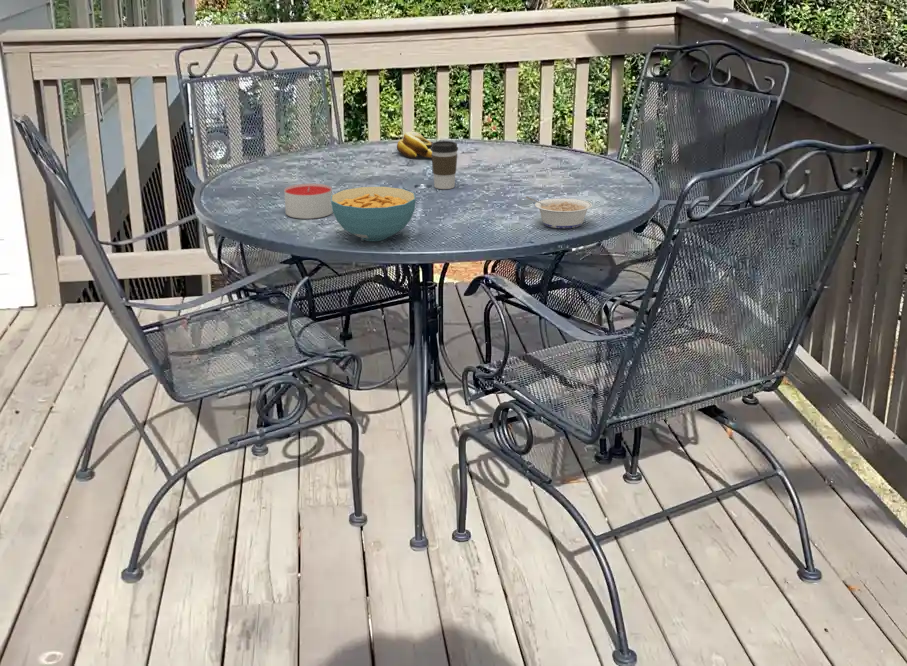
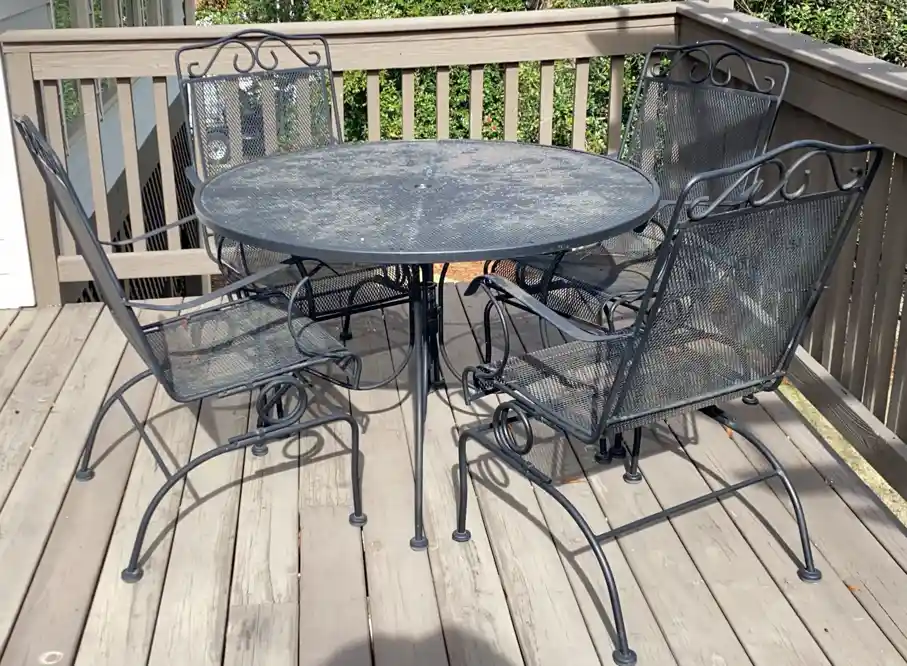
- banana [396,131,433,159]
- coffee cup [431,140,459,190]
- legume [525,196,593,229]
- cereal bowl [331,186,417,242]
- candle [283,183,334,220]
